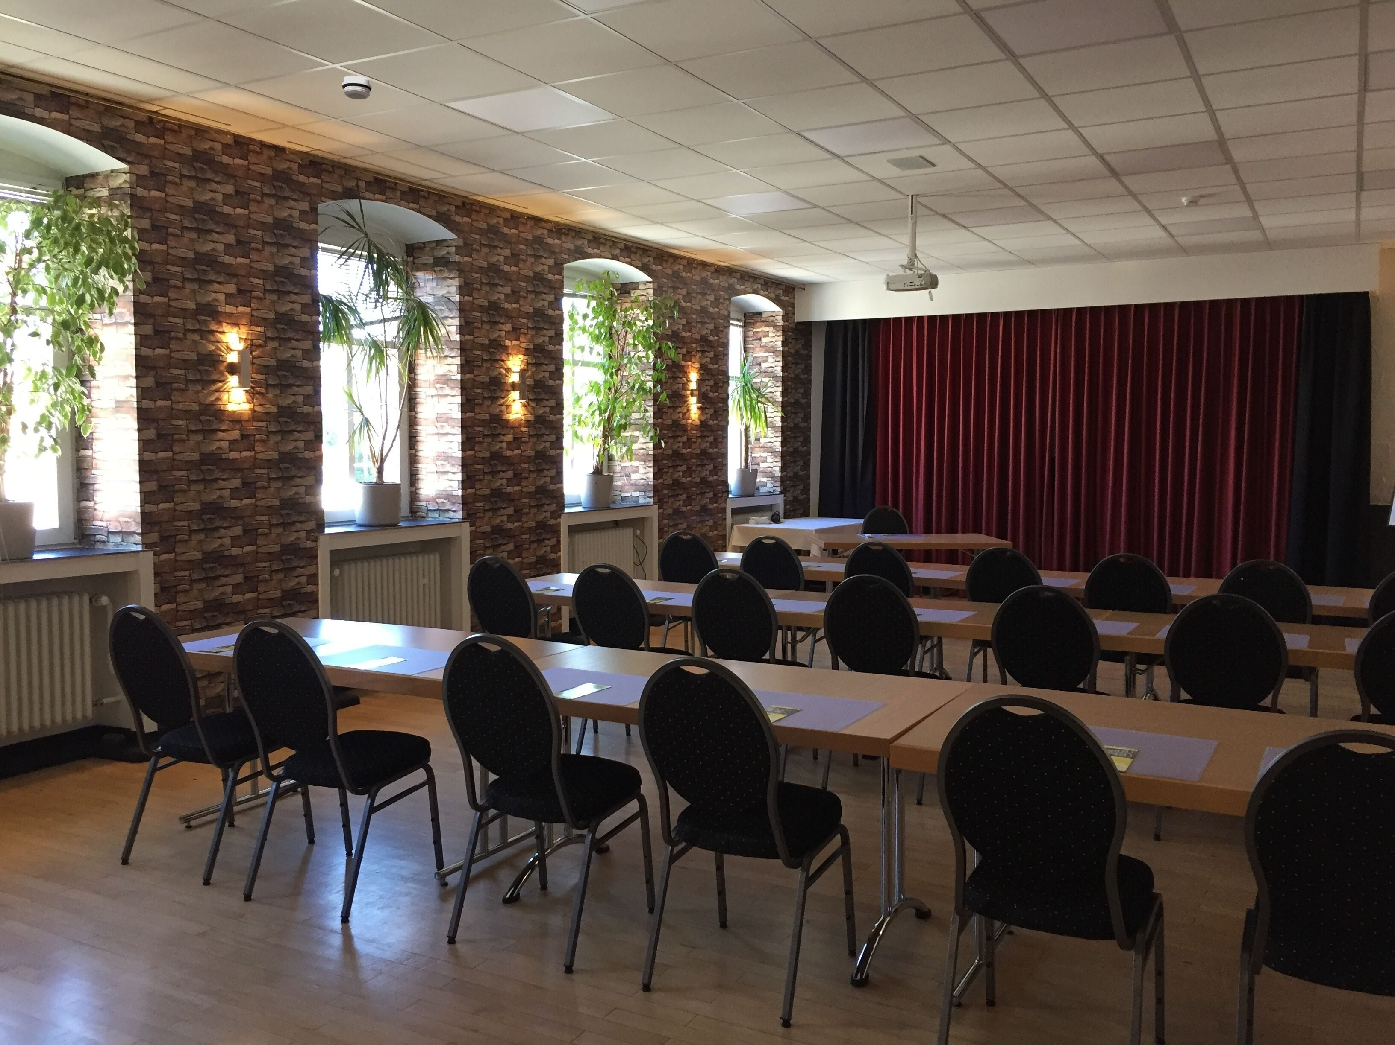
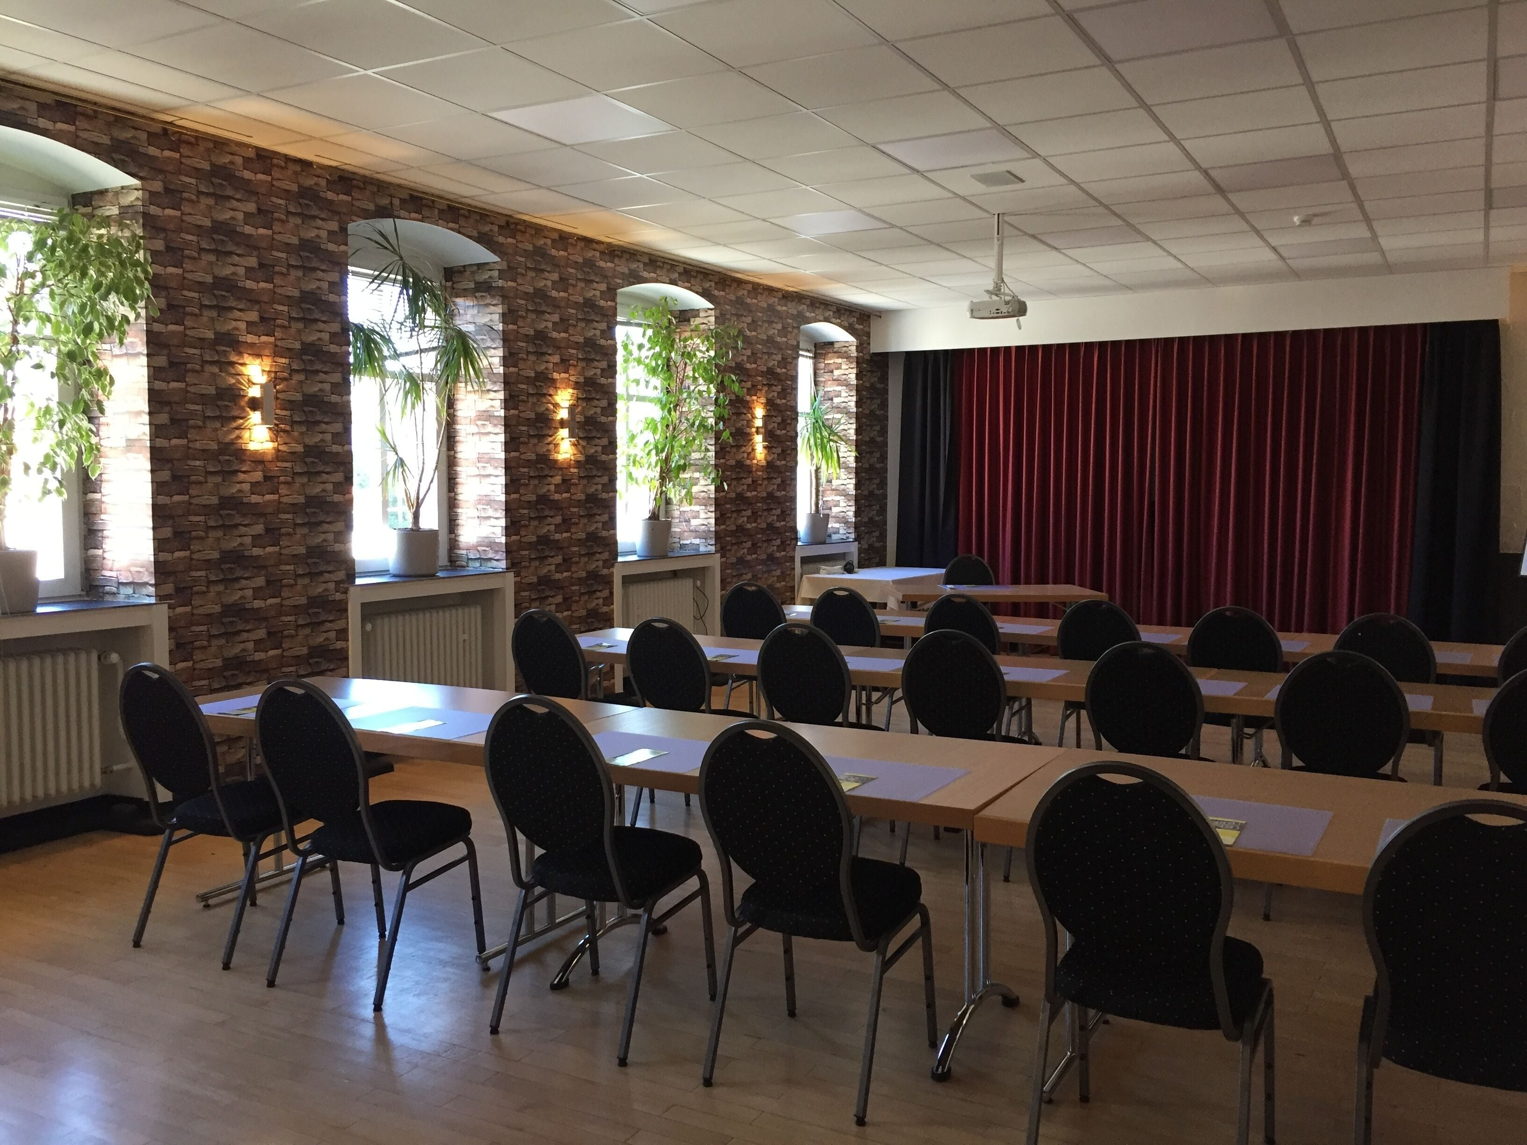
- smoke detector [342,75,372,100]
